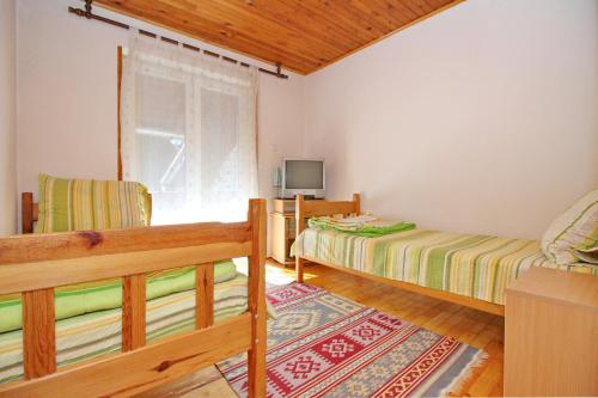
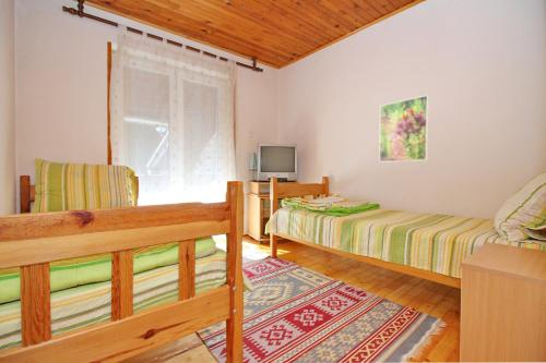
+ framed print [378,94,430,164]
